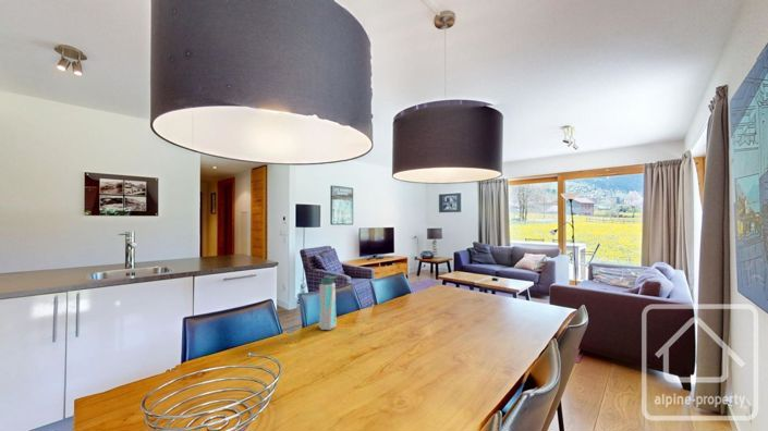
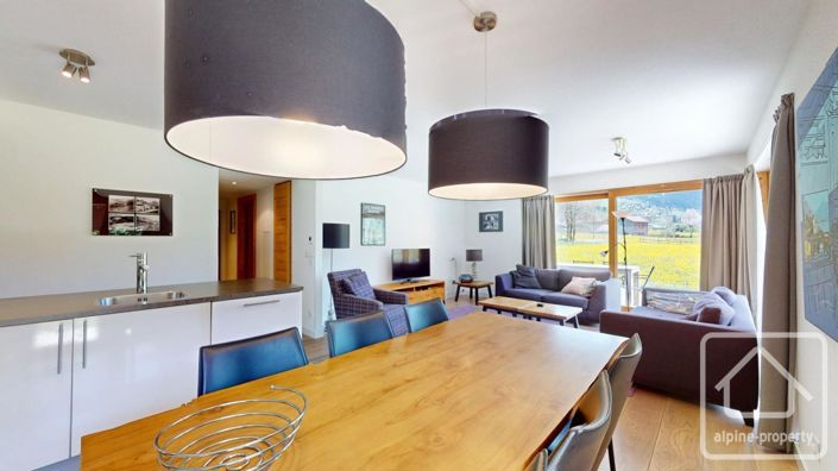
- water bottle [318,274,338,331]
